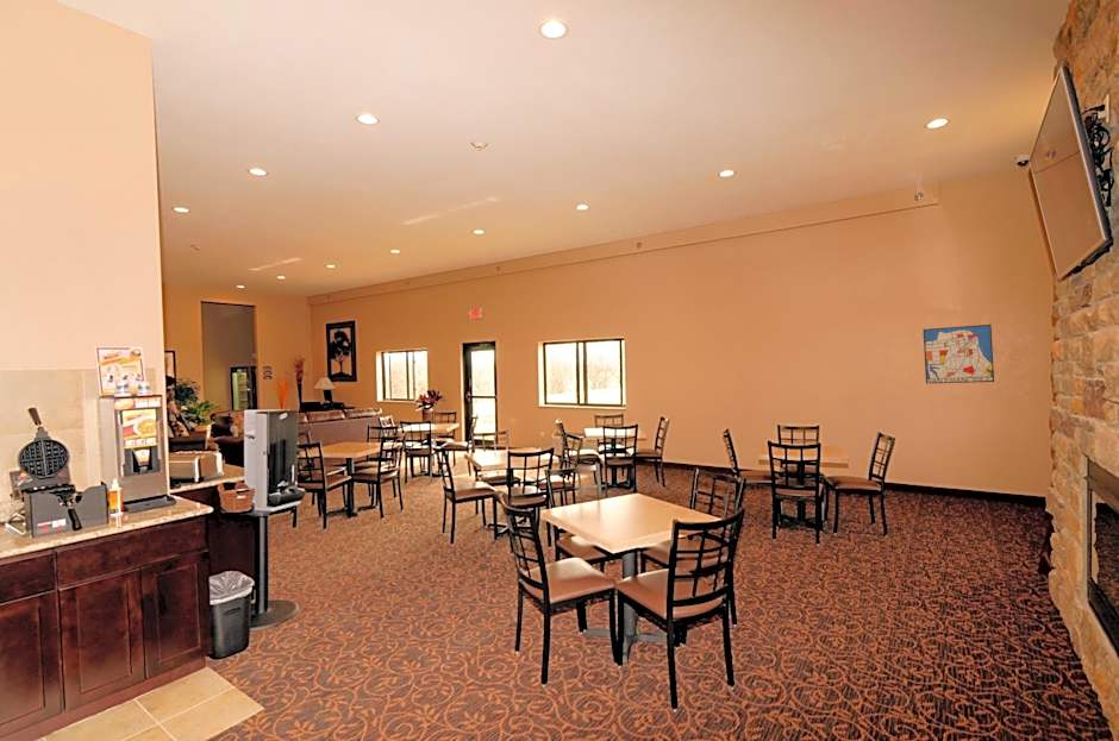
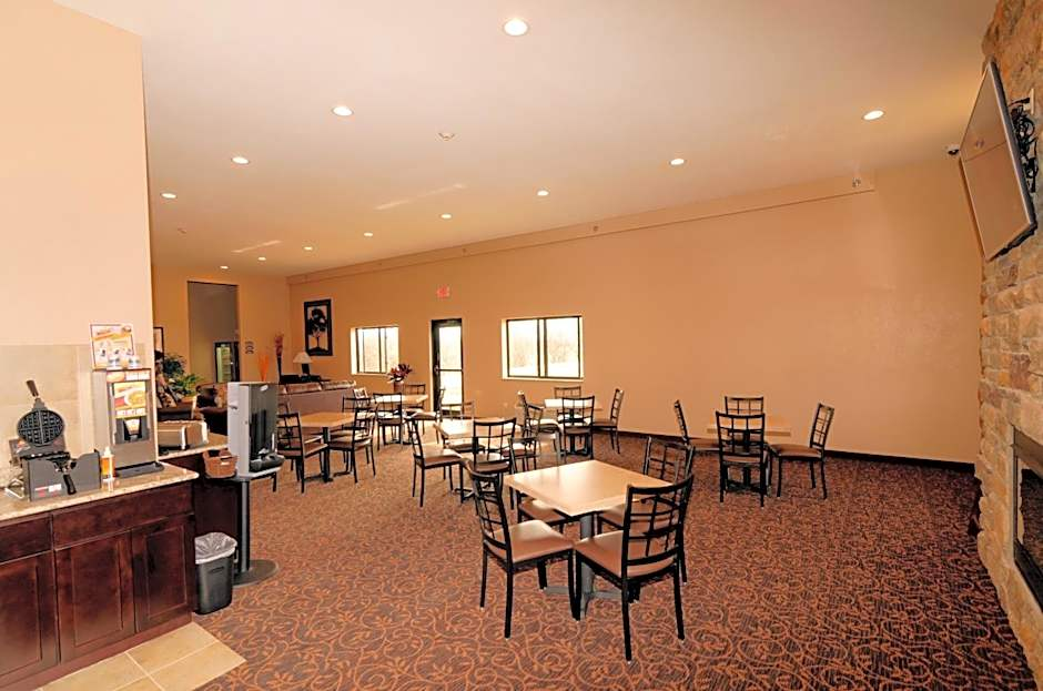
- wall art [923,324,995,384]
